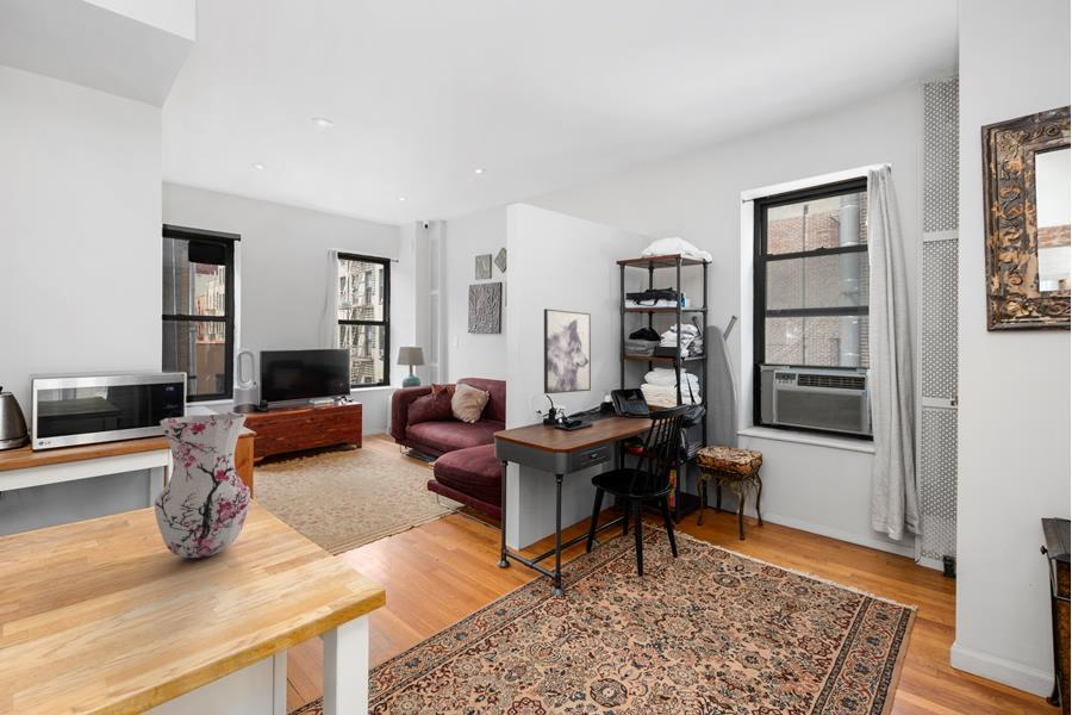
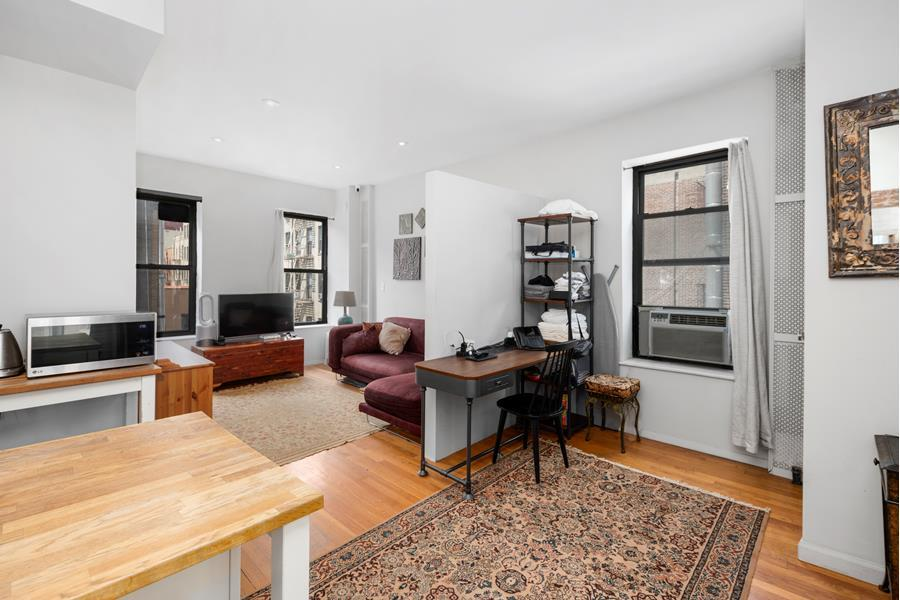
- wall art [543,307,592,394]
- vase [154,412,251,559]
